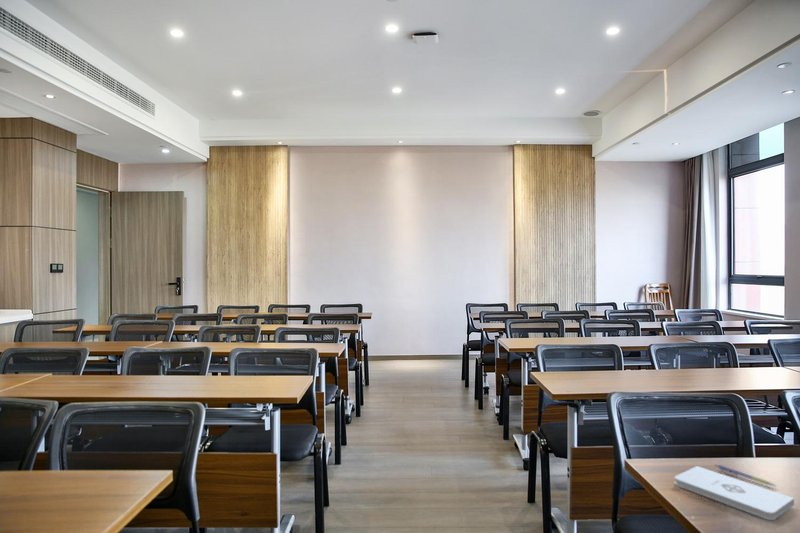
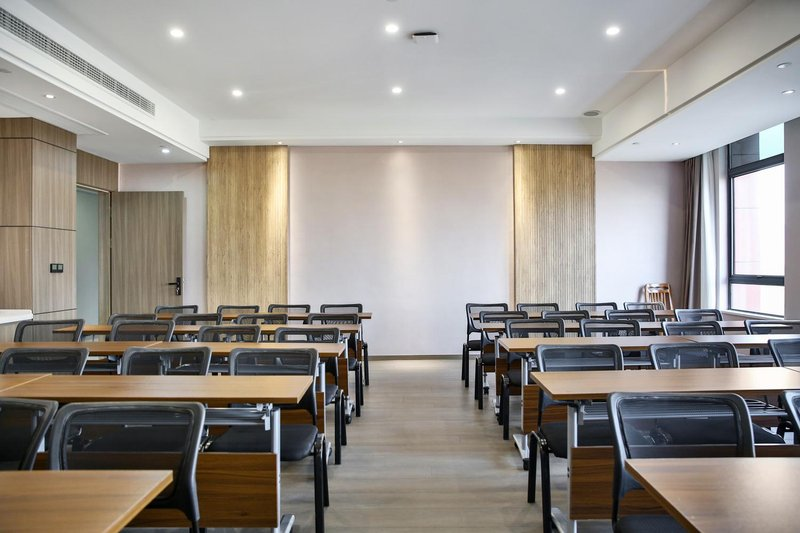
- pen [714,463,777,487]
- notepad [674,465,795,521]
